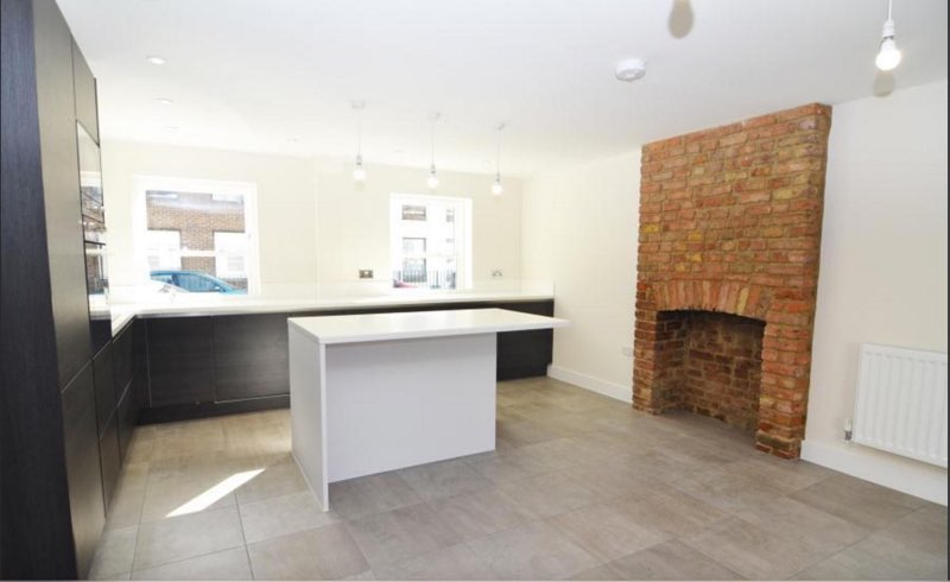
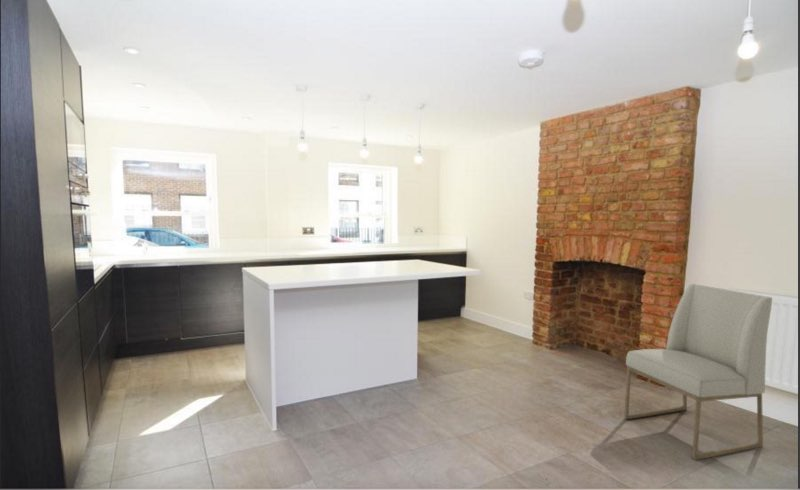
+ chair [623,283,773,461]
